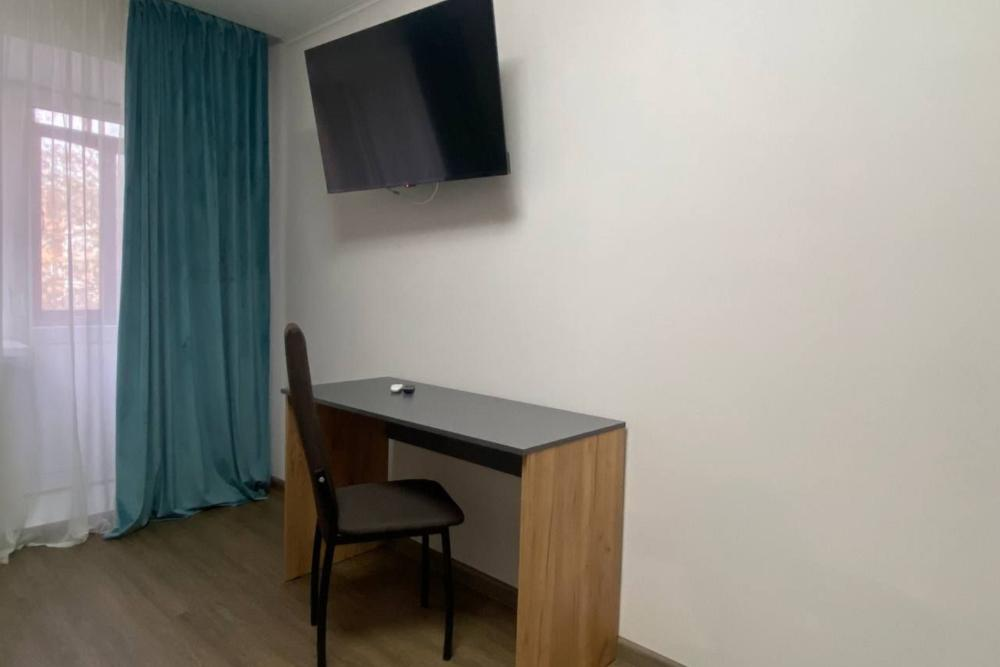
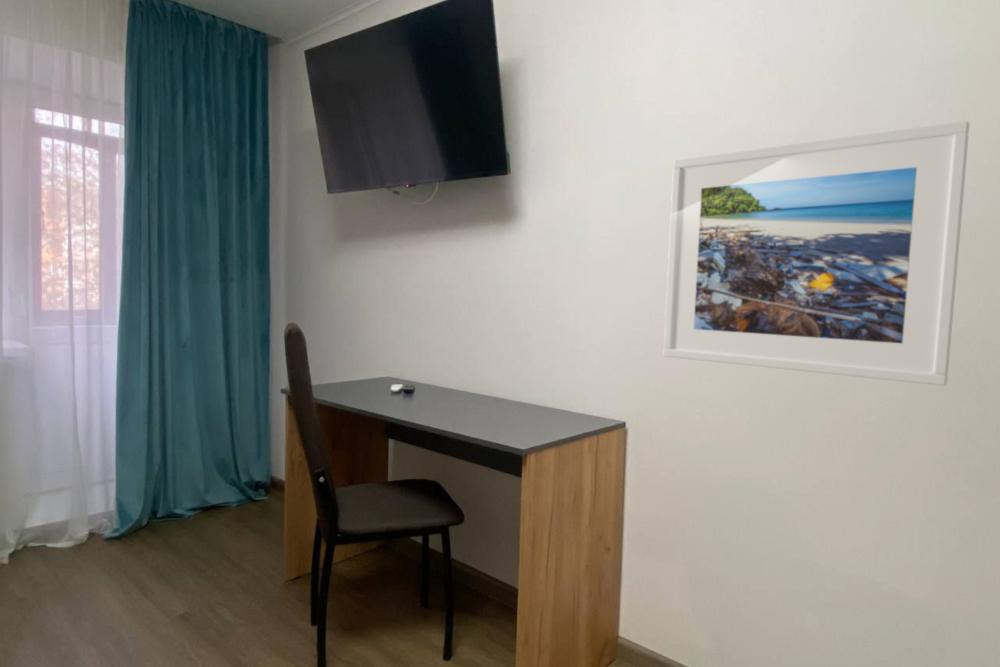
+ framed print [662,120,971,387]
